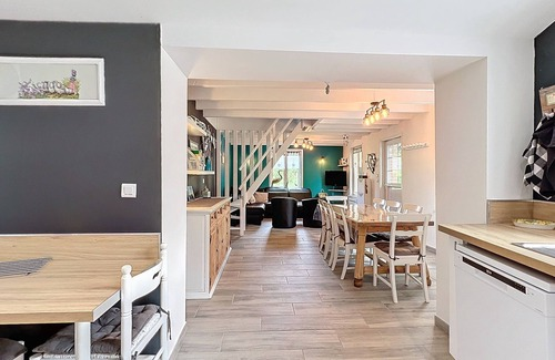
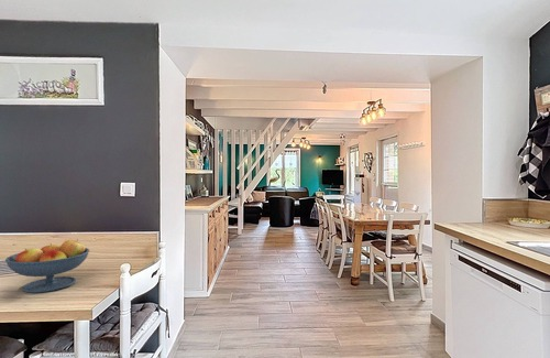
+ fruit bowl [4,238,90,294]
